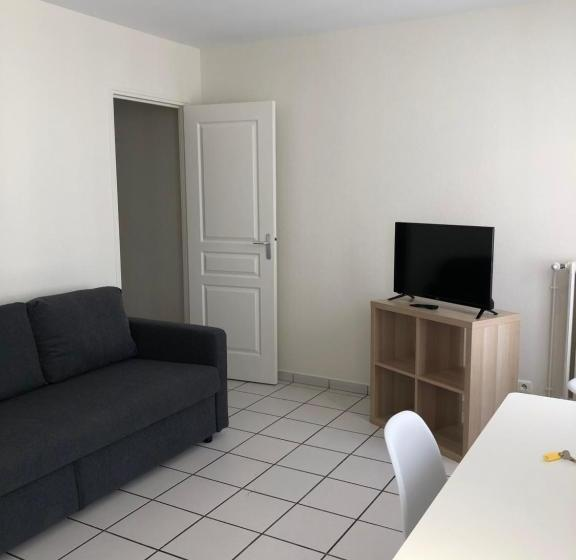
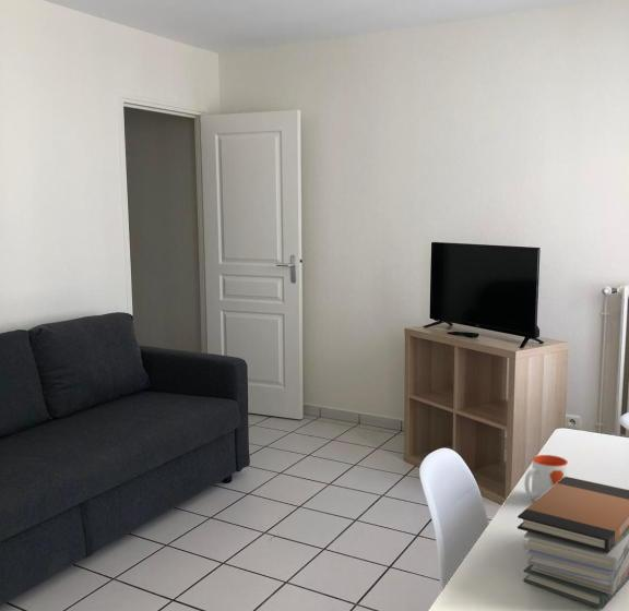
+ mug [523,454,569,502]
+ book stack [517,476,629,610]
